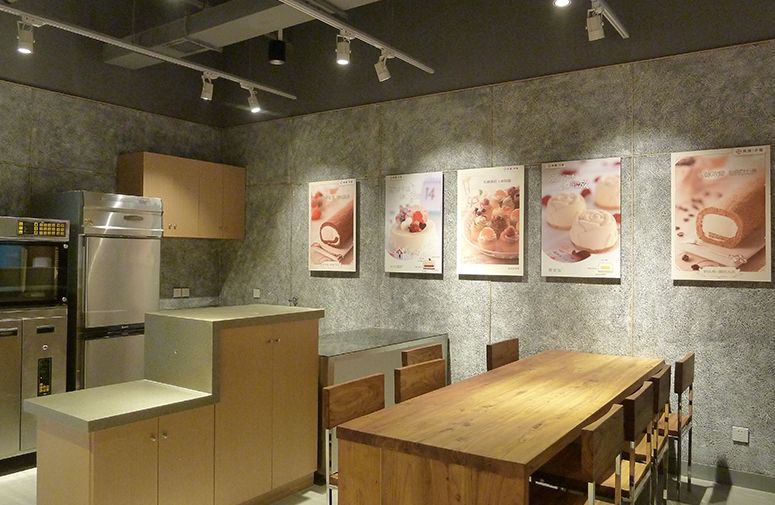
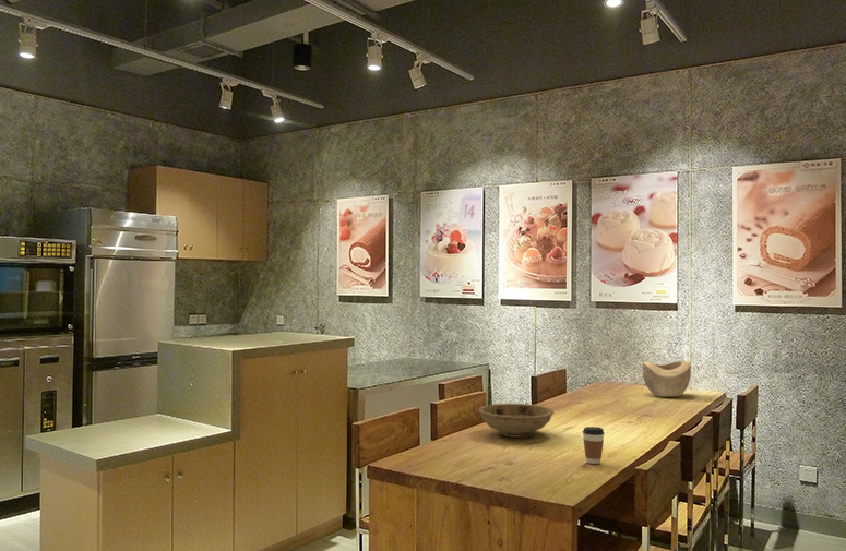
+ bowl [477,403,556,439]
+ coffee cup [582,426,605,465]
+ decorative bowl [642,360,692,398]
